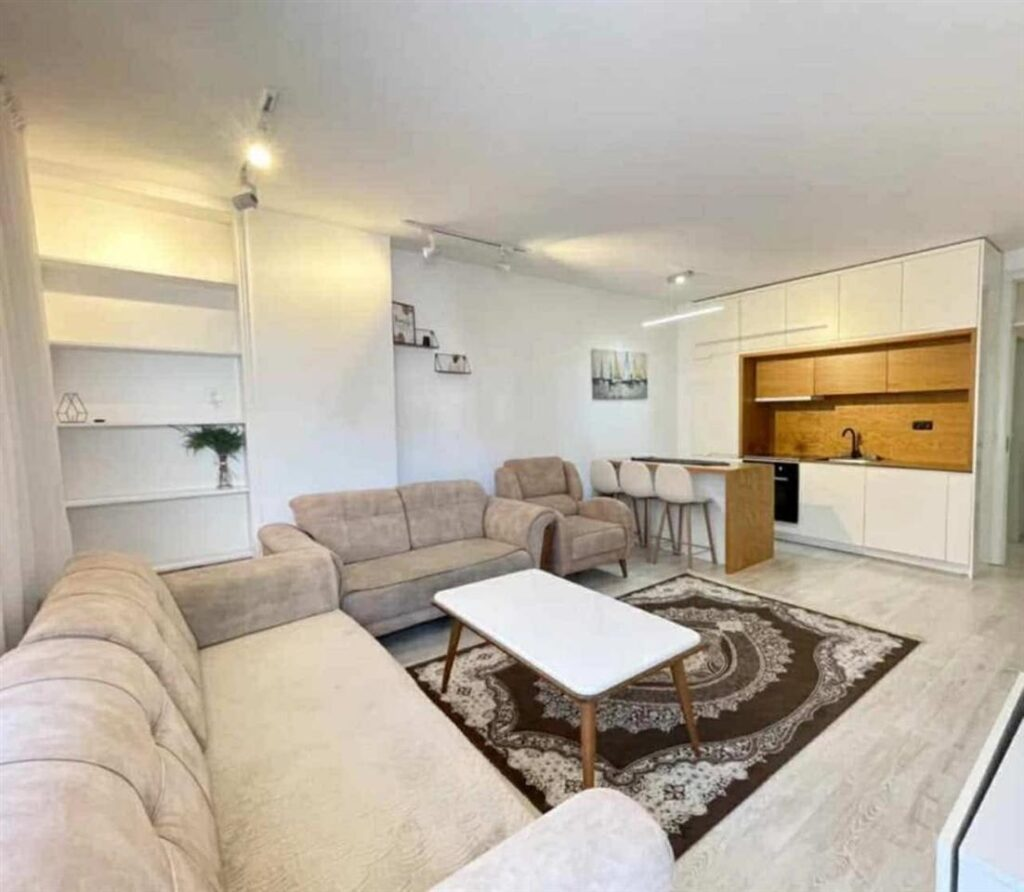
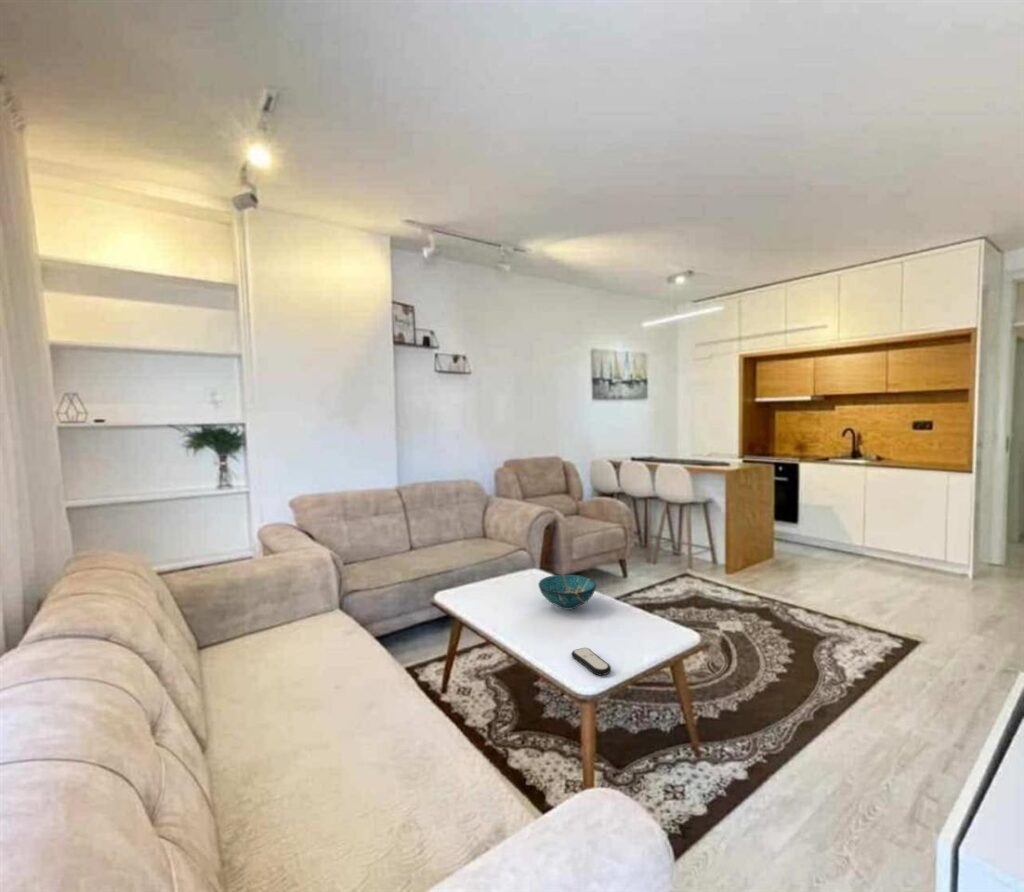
+ remote control [570,647,612,676]
+ decorative bowl [537,573,597,611]
